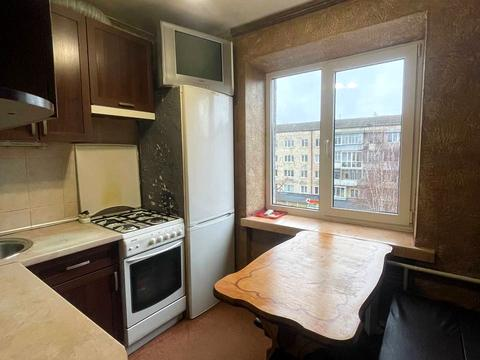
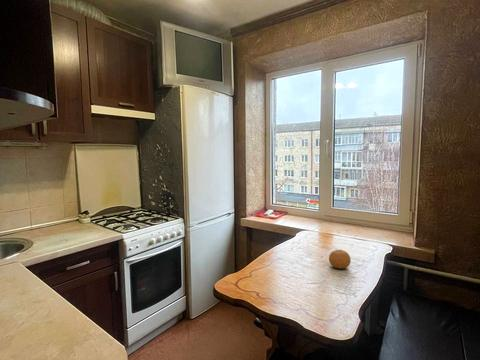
+ fruit [328,249,352,270]
